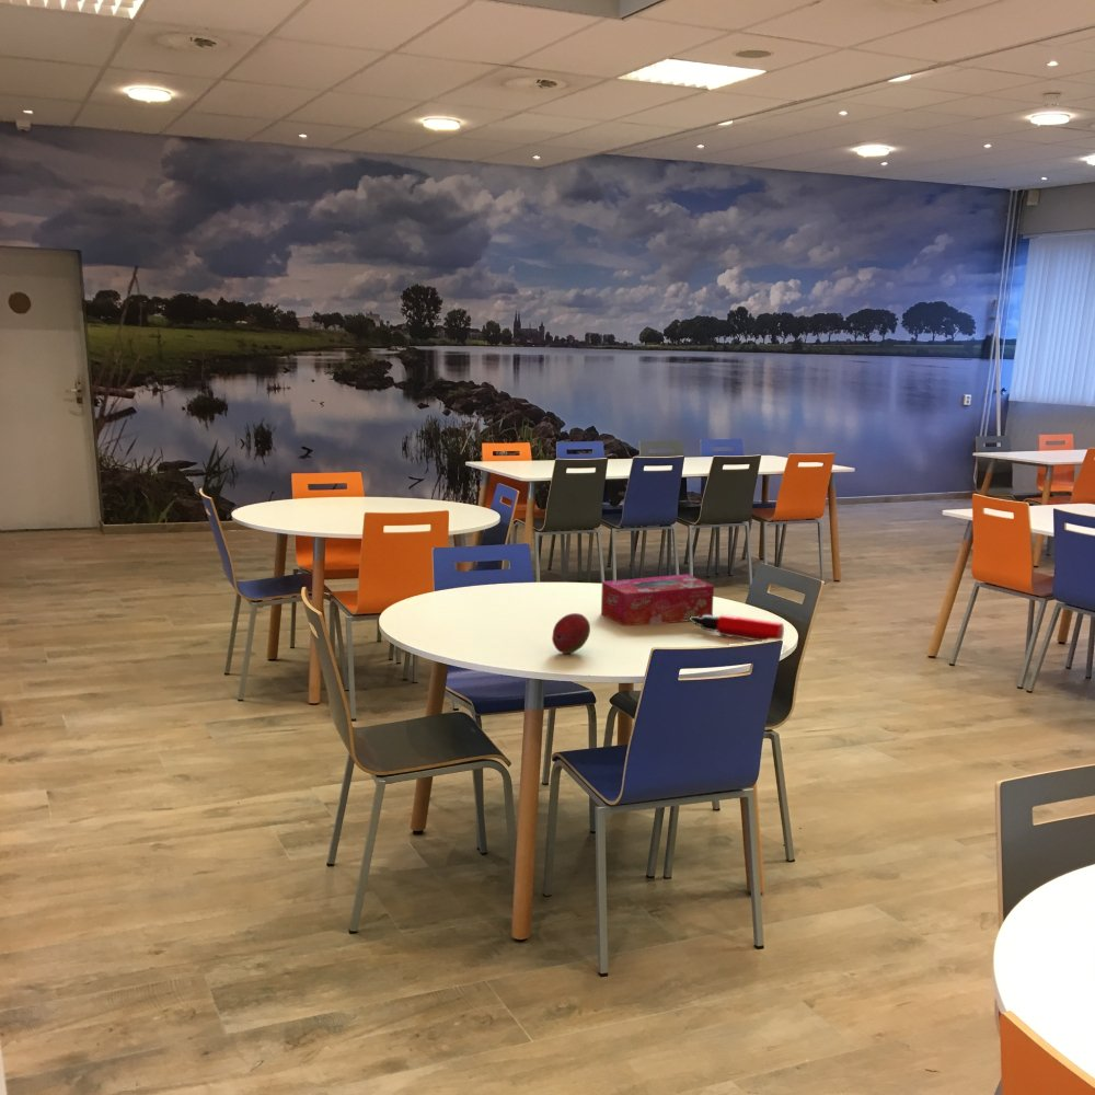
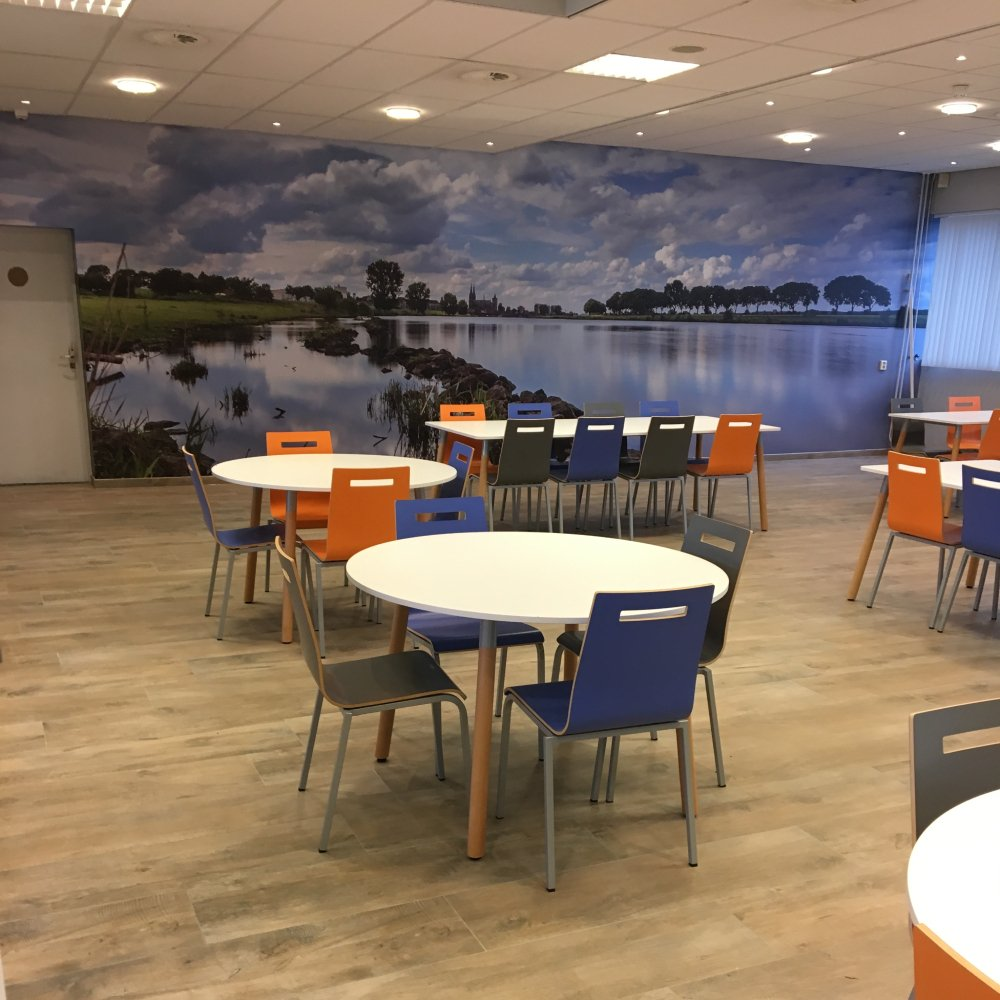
- water bottle [689,613,785,643]
- fruit [551,612,591,655]
- tissue box [600,573,715,626]
